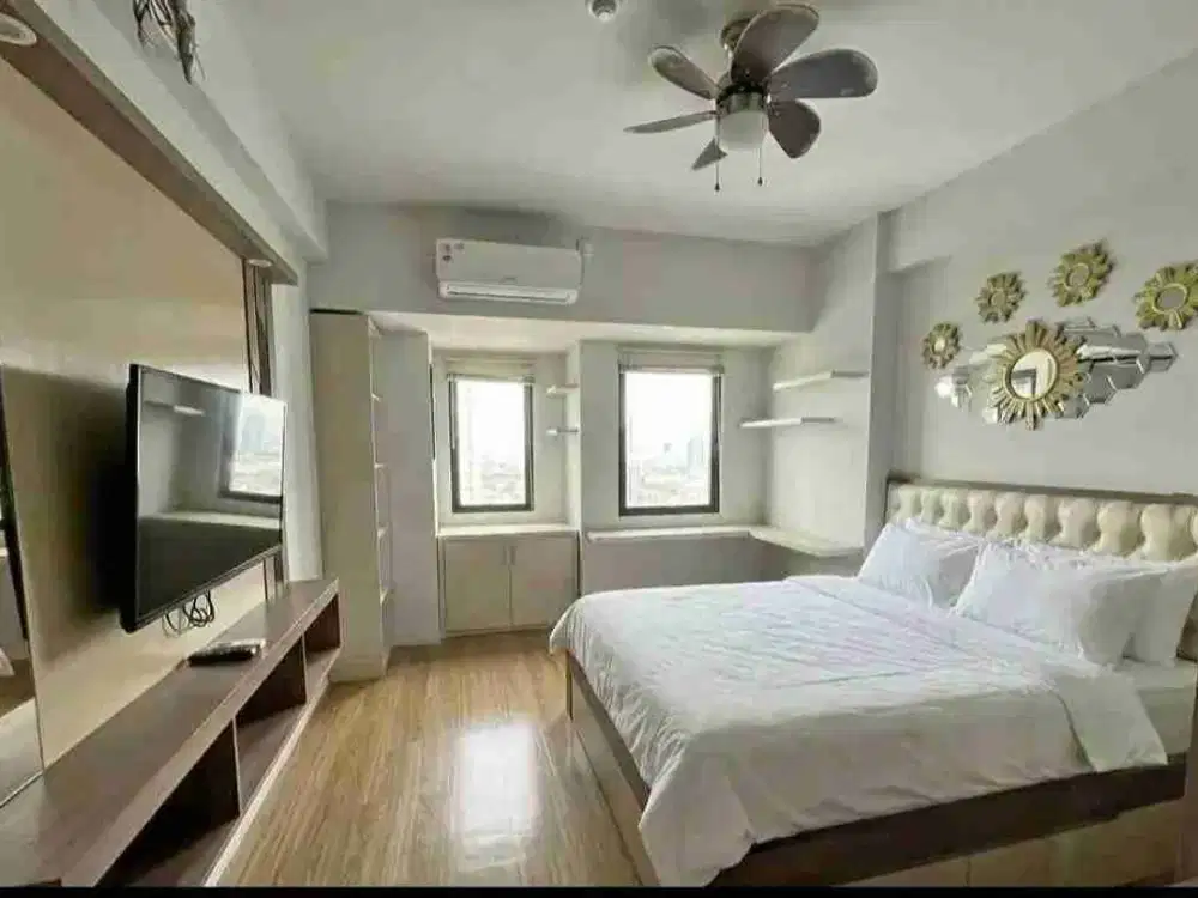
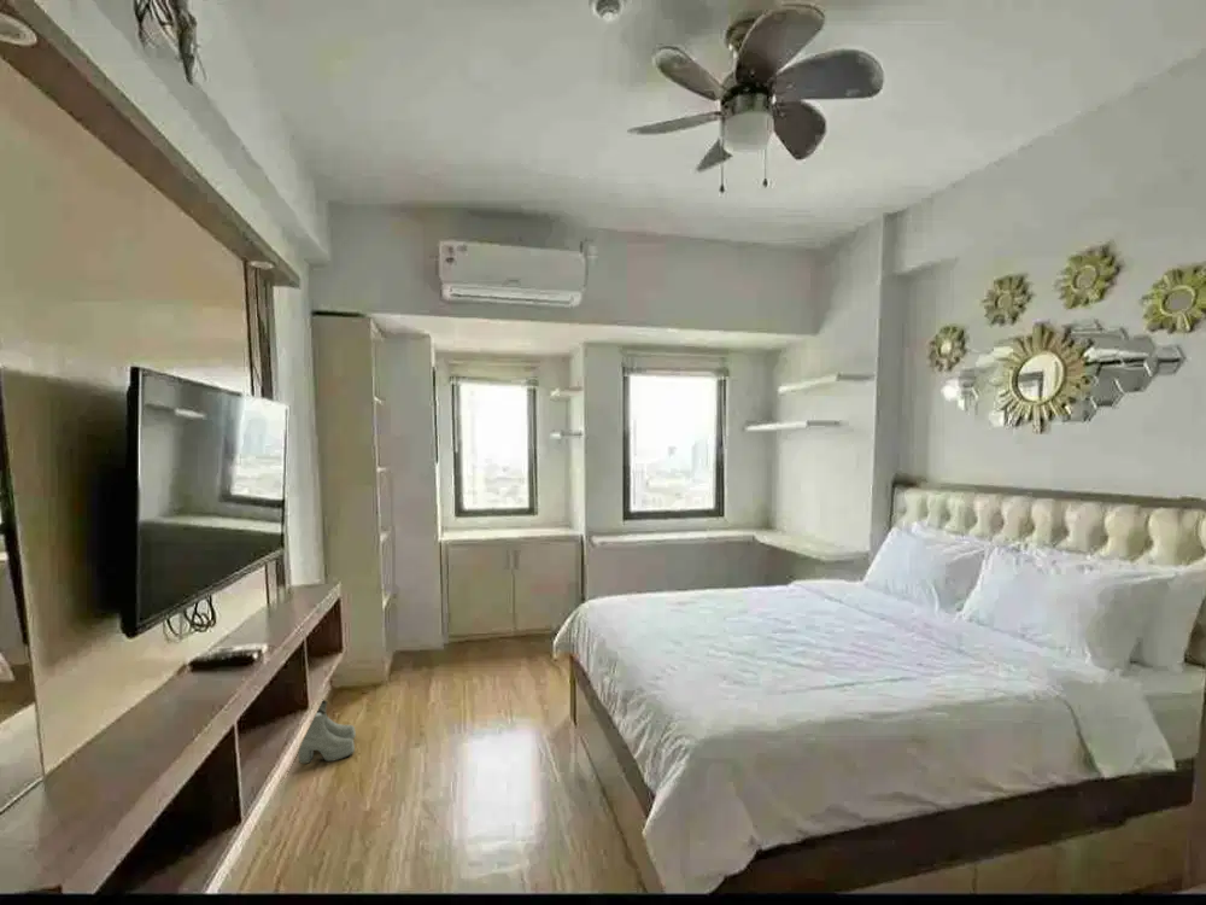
+ boots [297,699,357,765]
